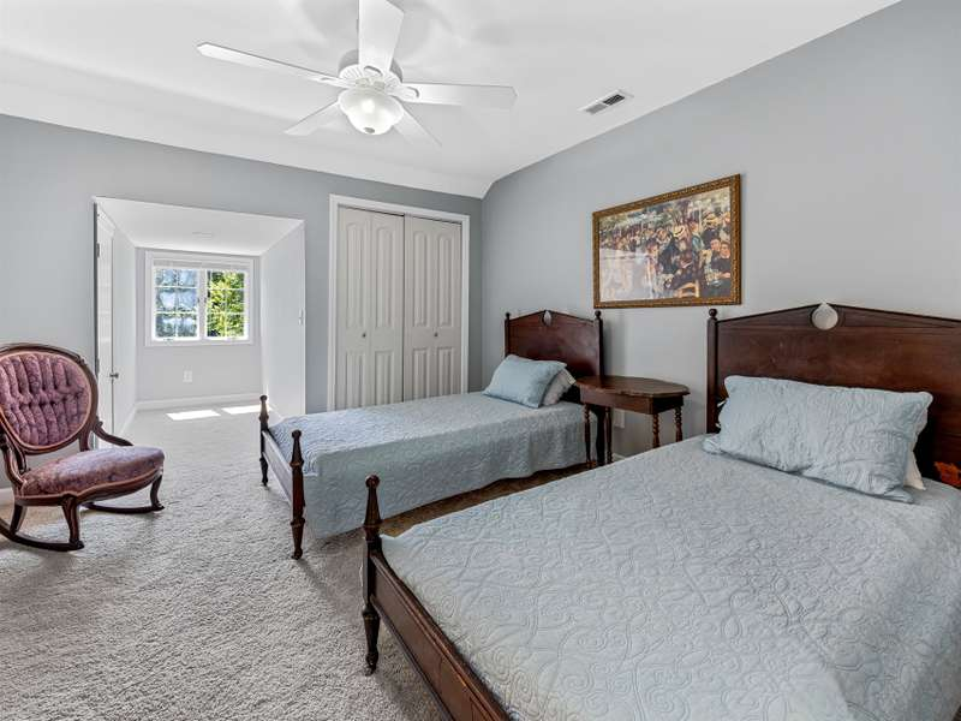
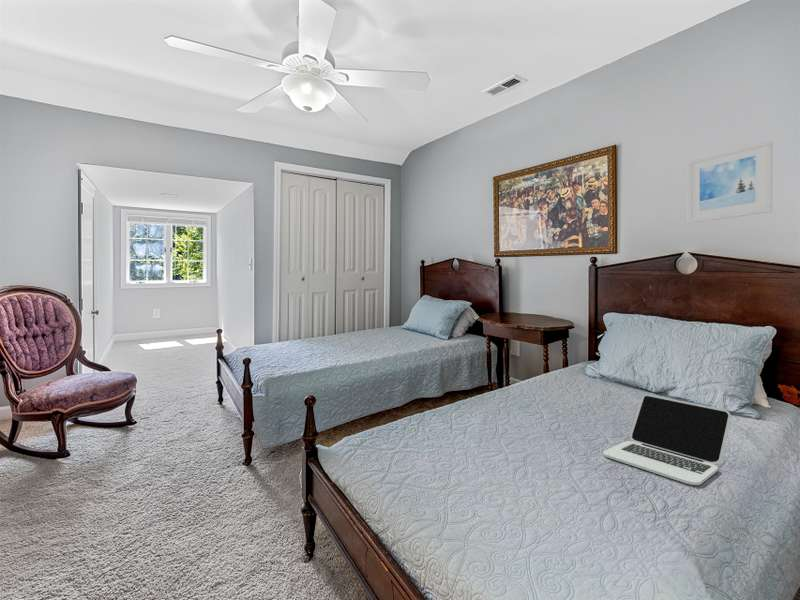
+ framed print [686,139,773,224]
+ laptop [602,394,732,486]
